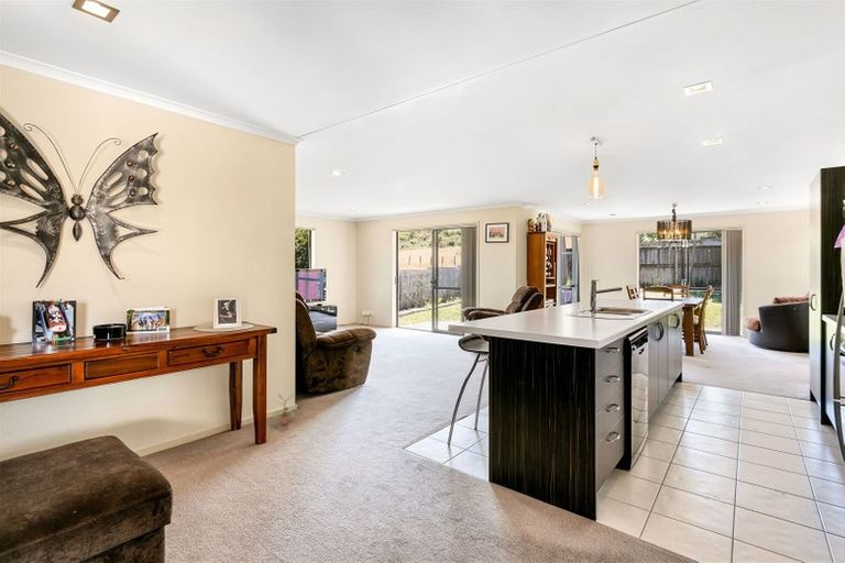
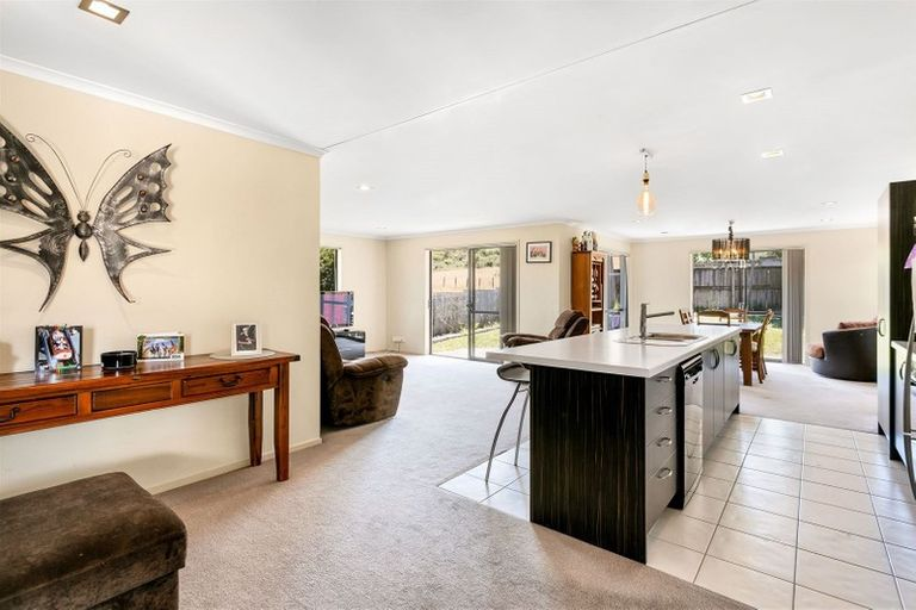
- potted plant [272,393,298,426]
